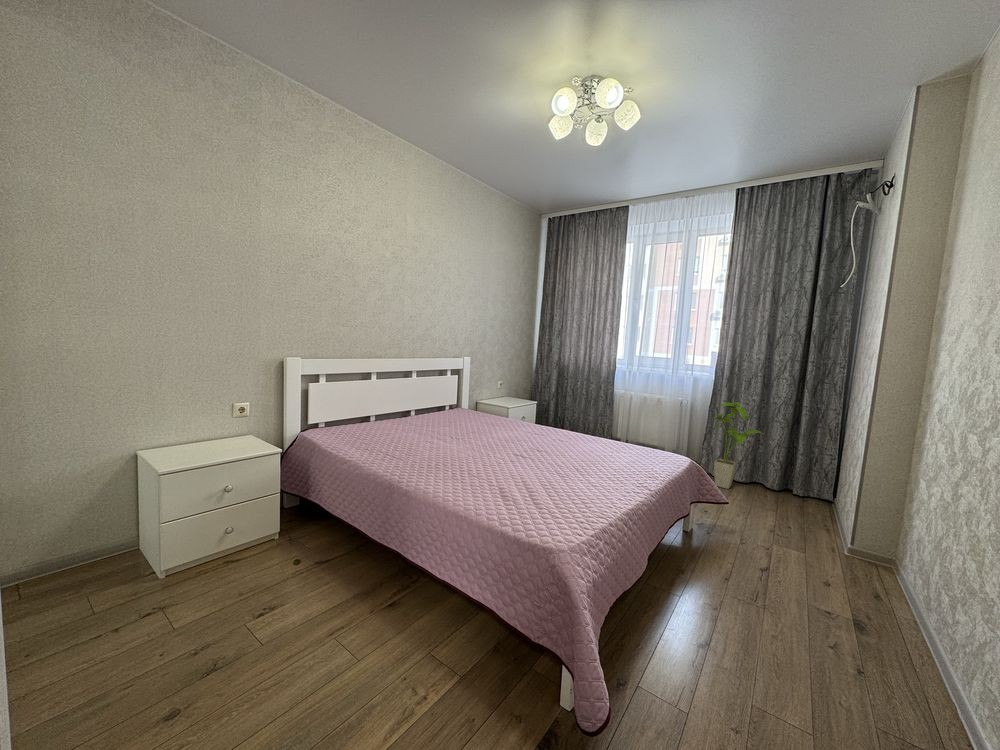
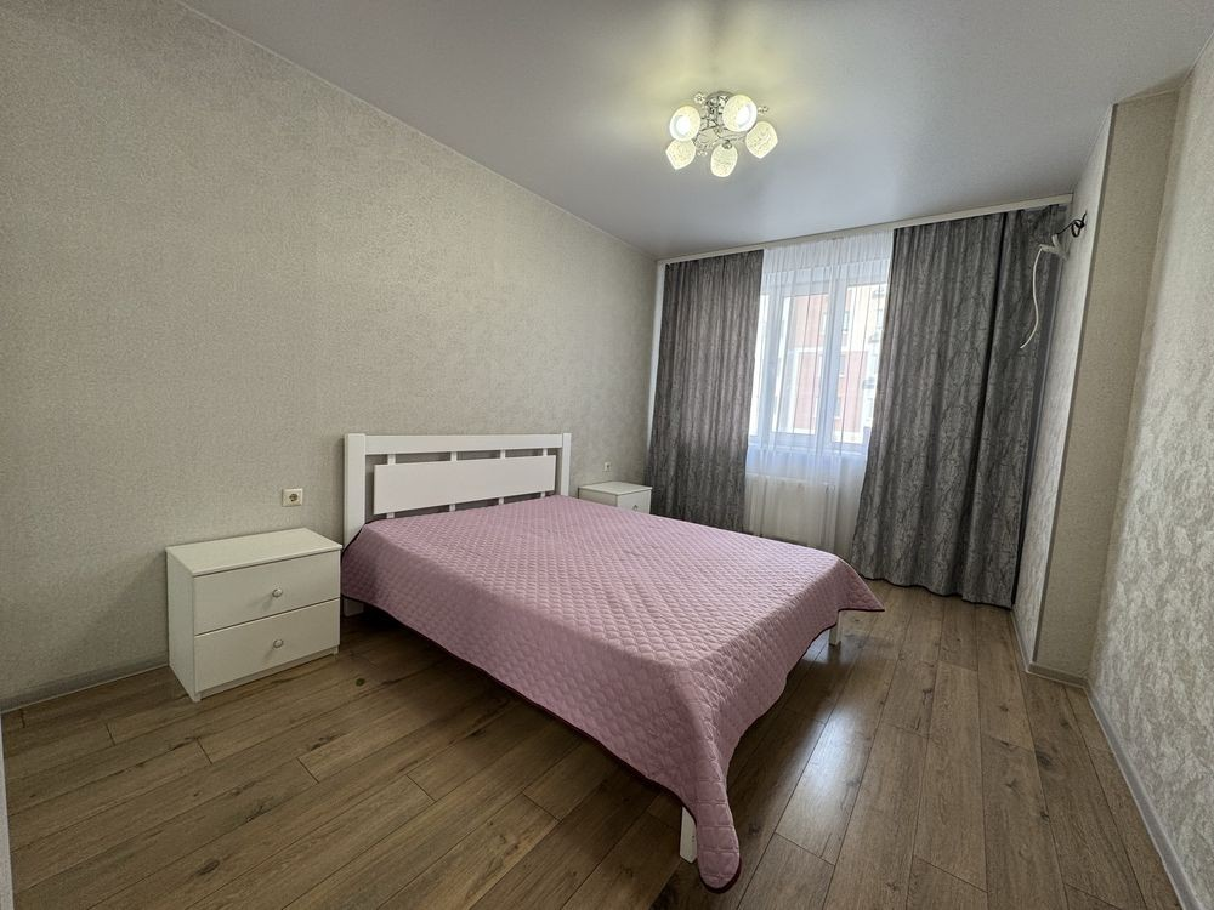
- house plant [711,401,764,490]
